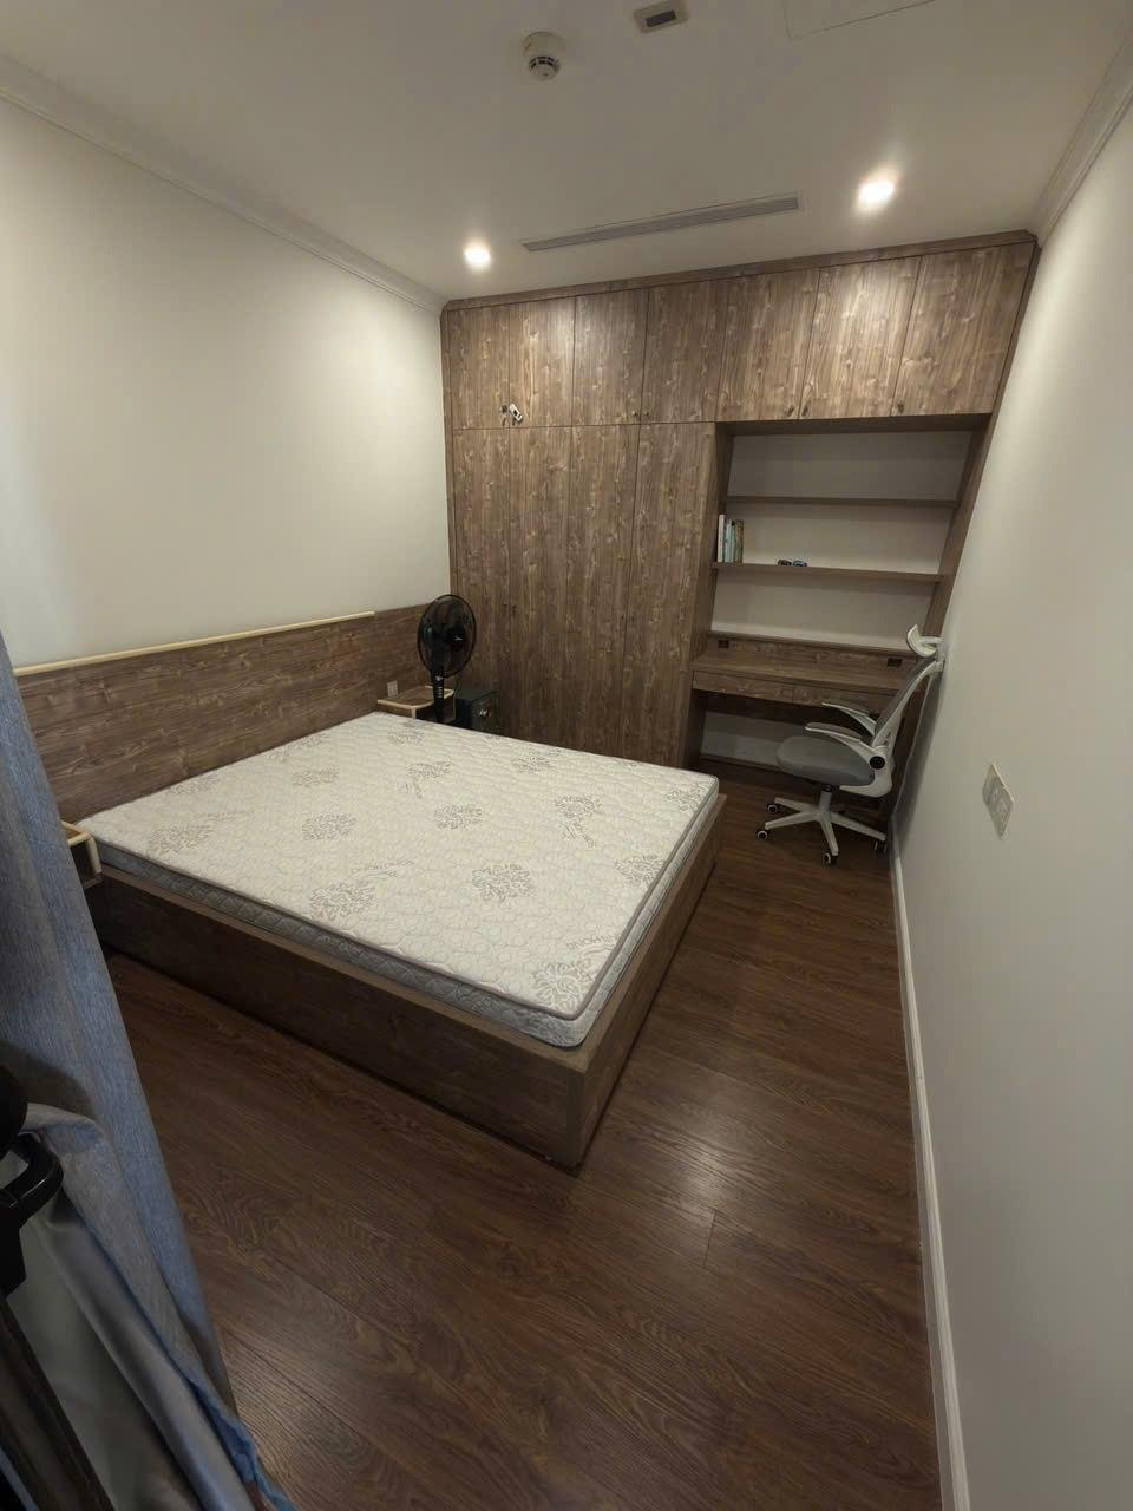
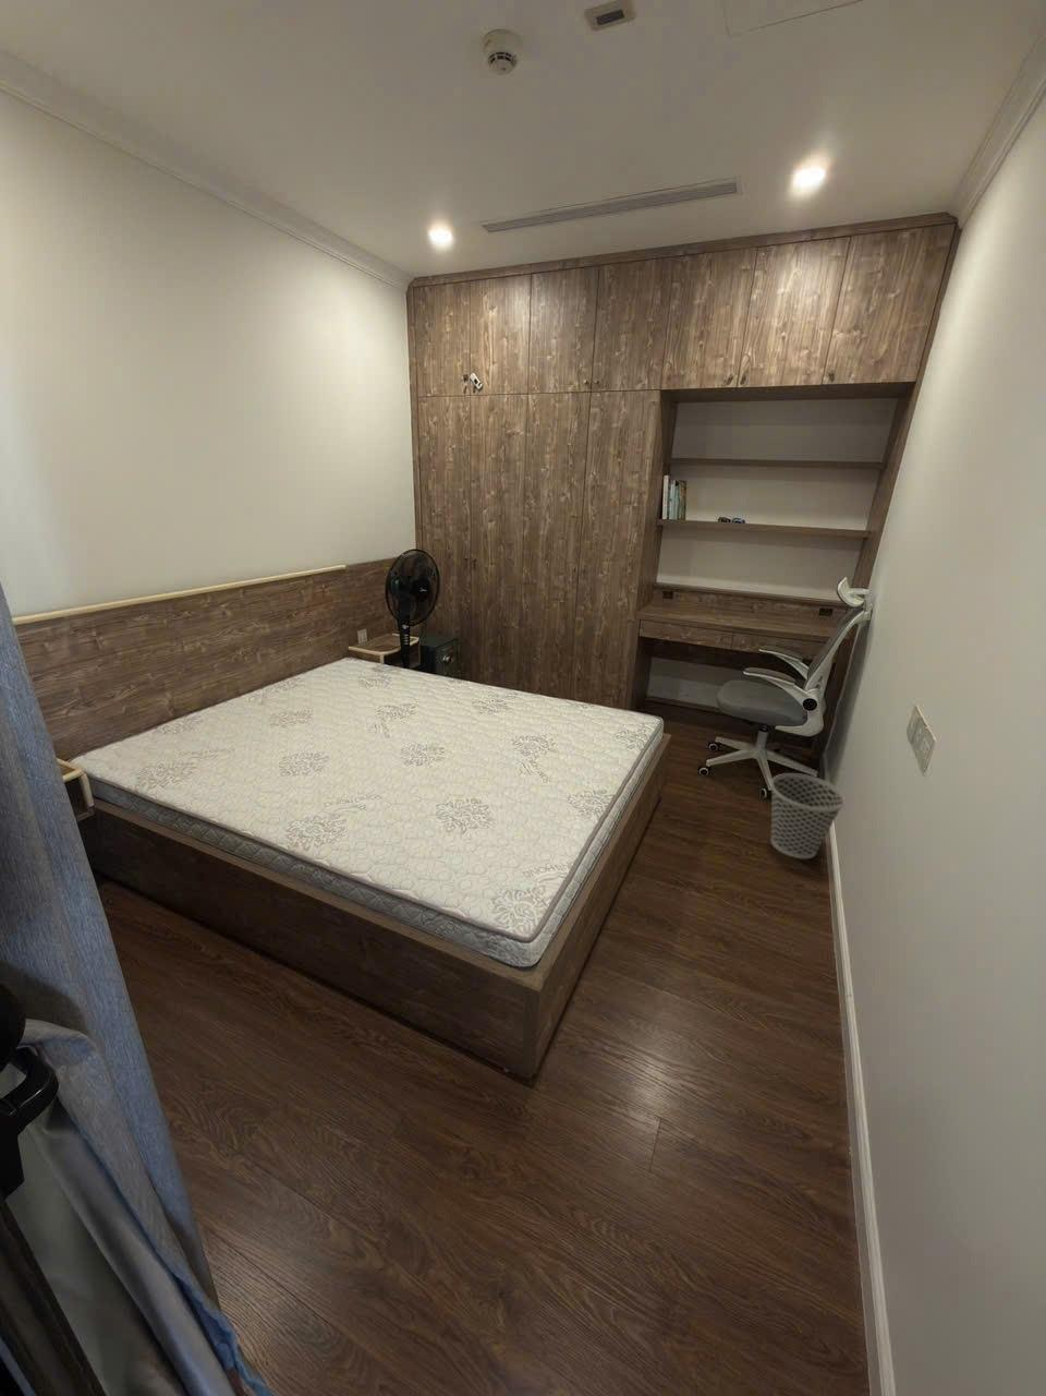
+ wastebasket [770,772,847,860]
